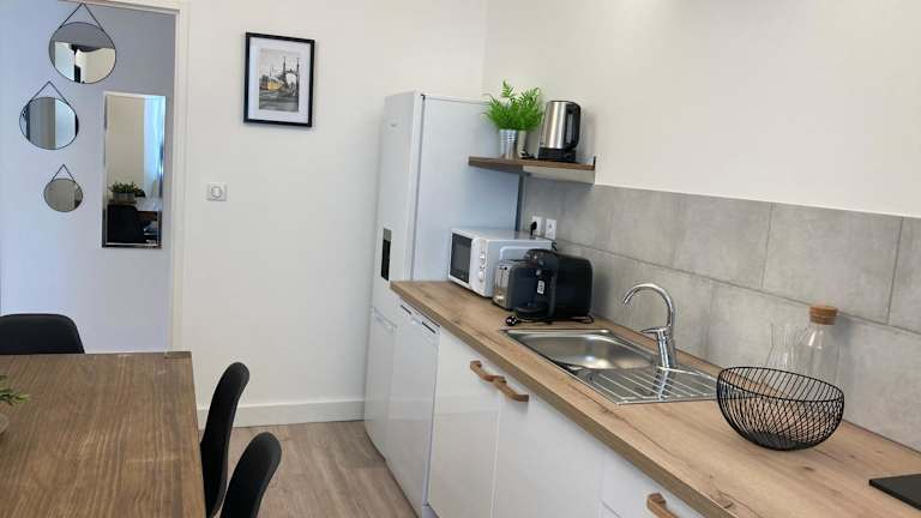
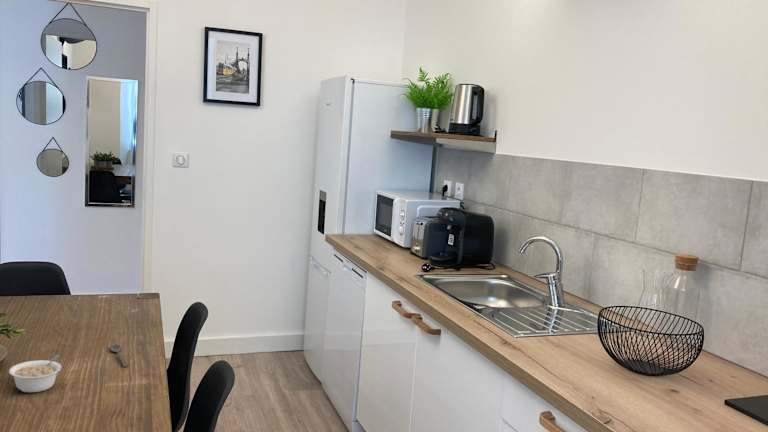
+ spoon [110,342,128,368]
+ legume [8,353,63,393]
